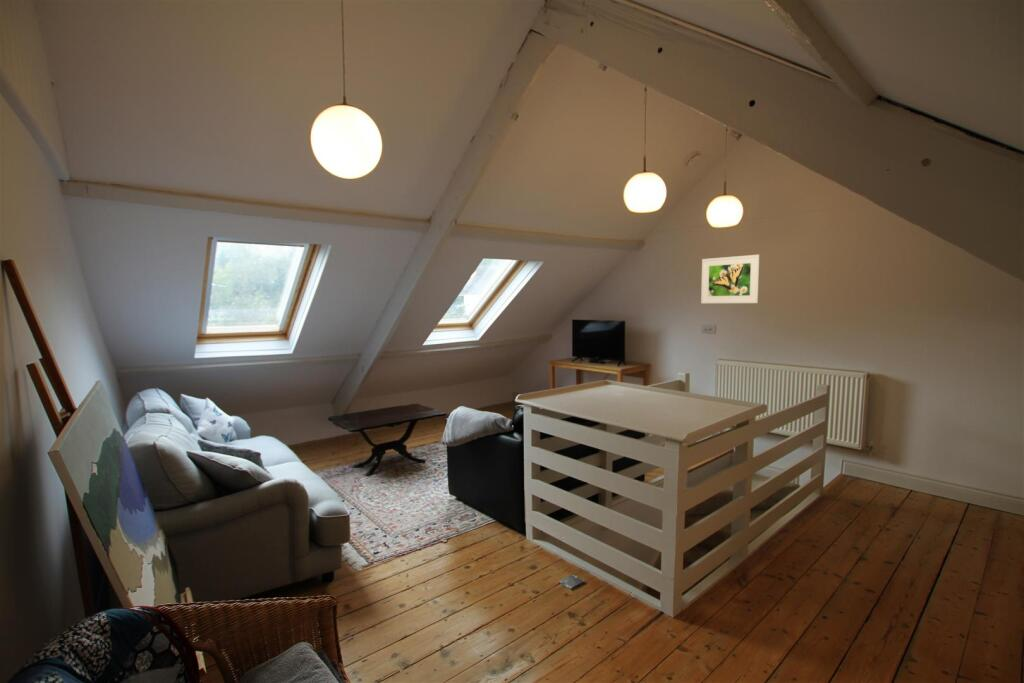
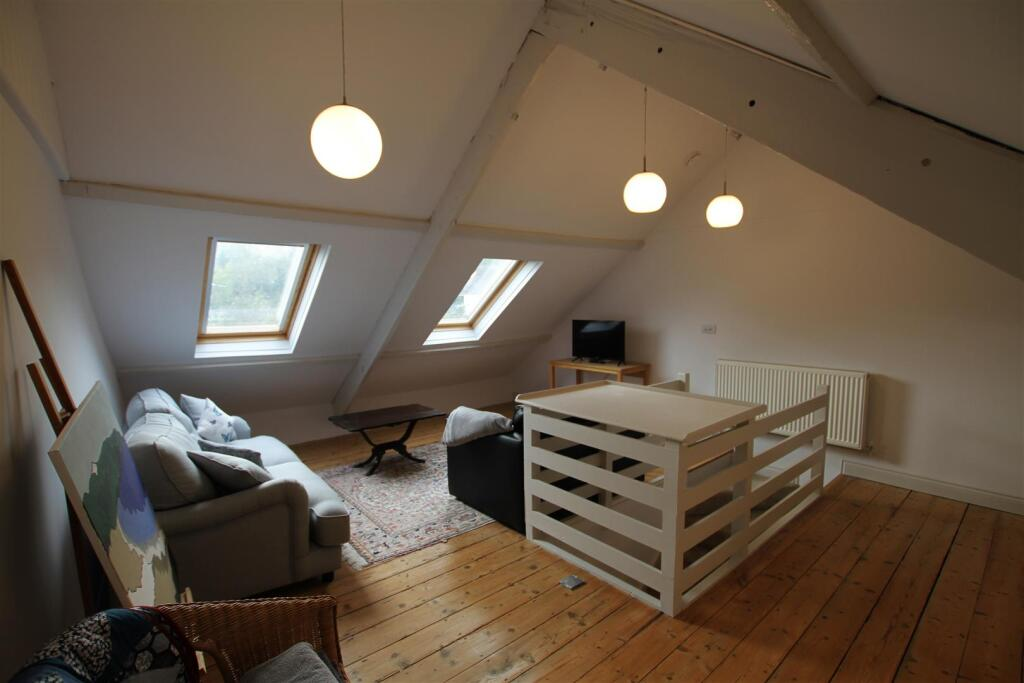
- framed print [700,254,761,304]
